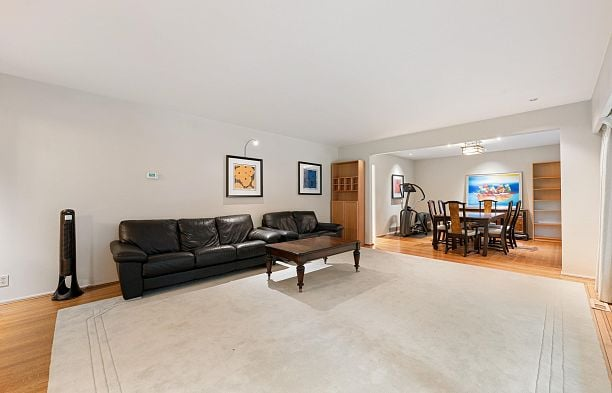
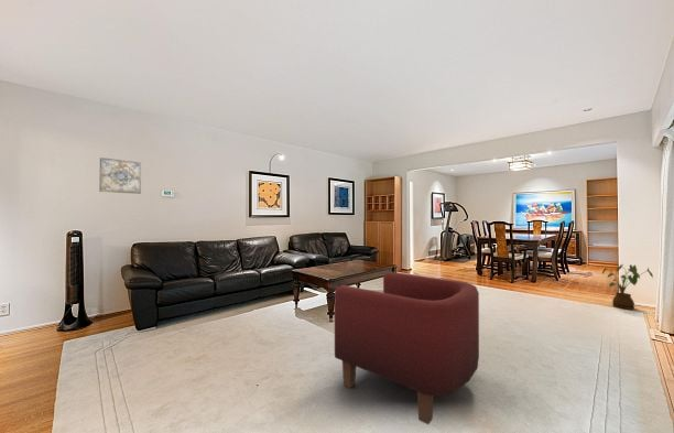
+ wall art [98,156,142,195]
+ armchair [334,271,480,425]
+ house plant [601,263,654,311]
